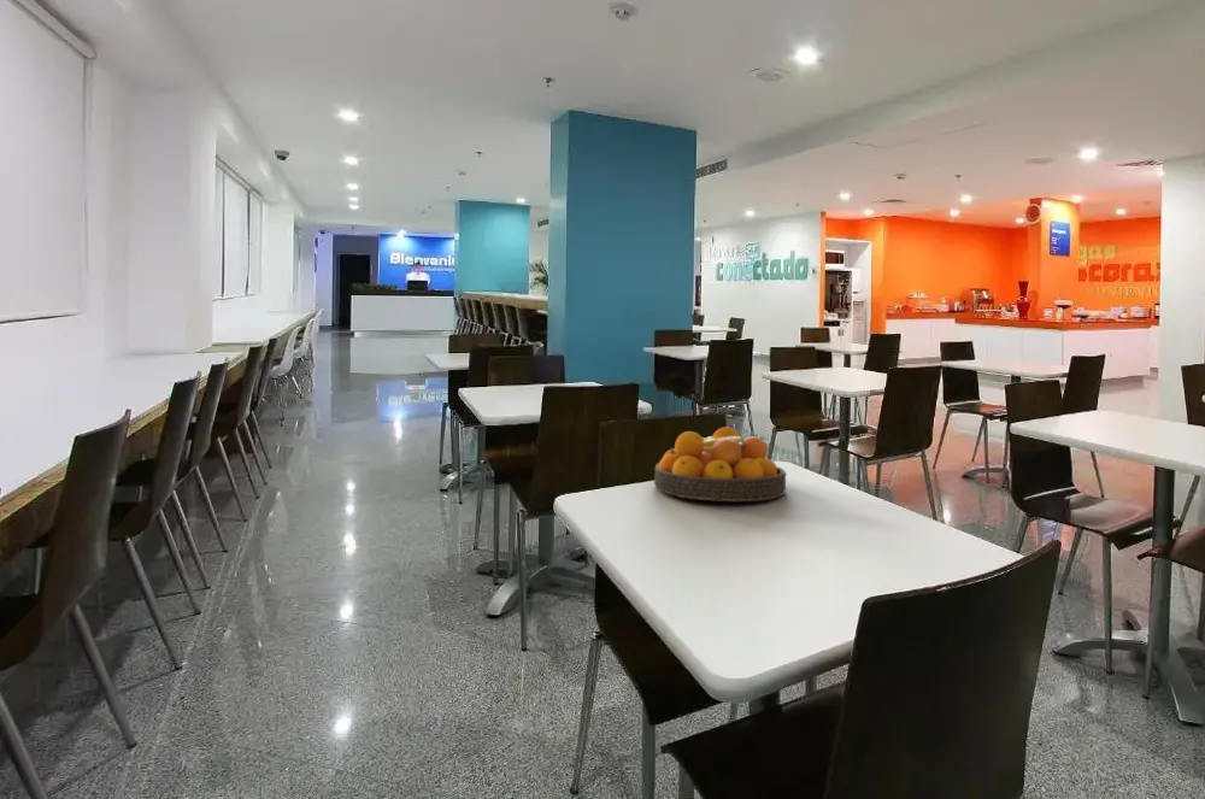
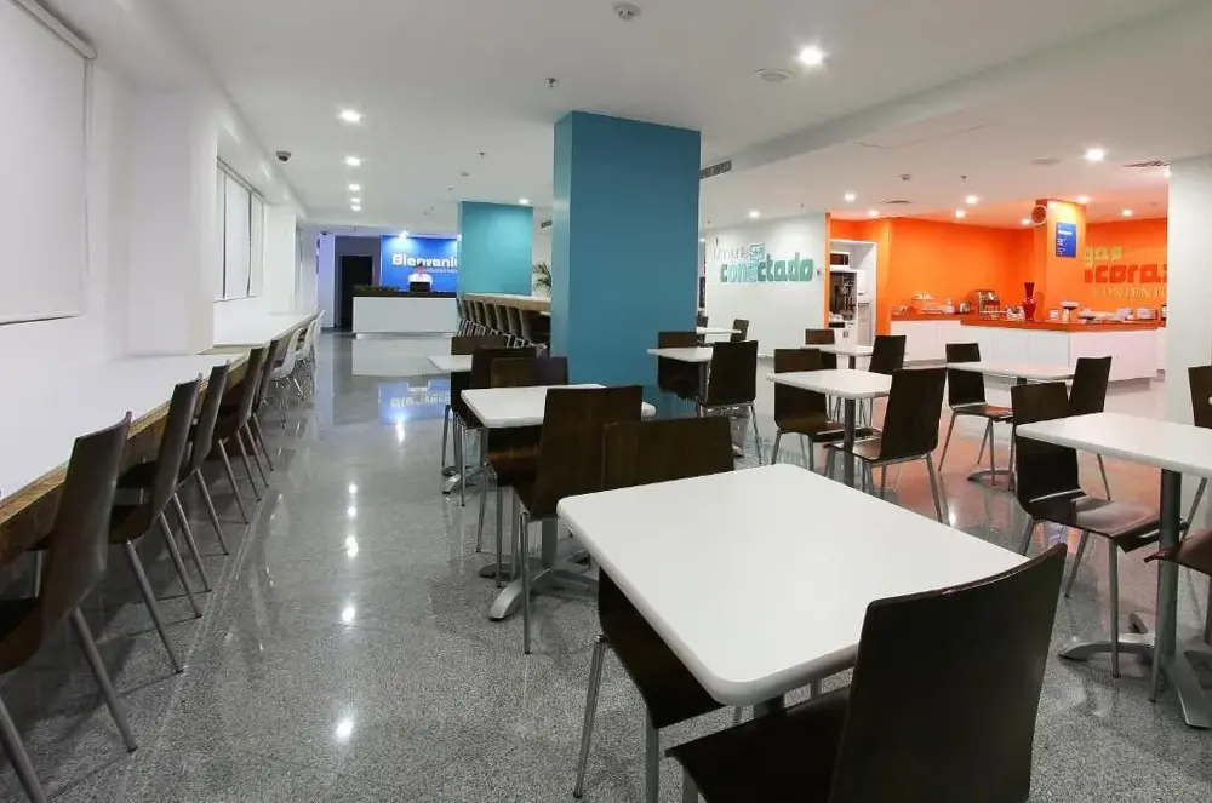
- fruit bowl [653,425,788,503]
